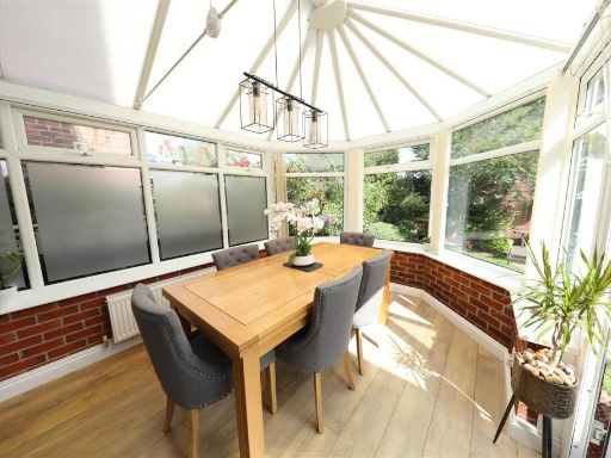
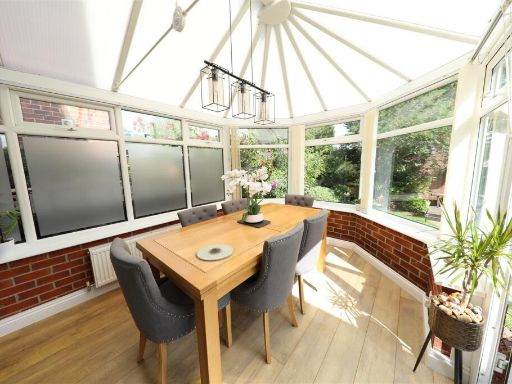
+ plate [196,243,234,261]
